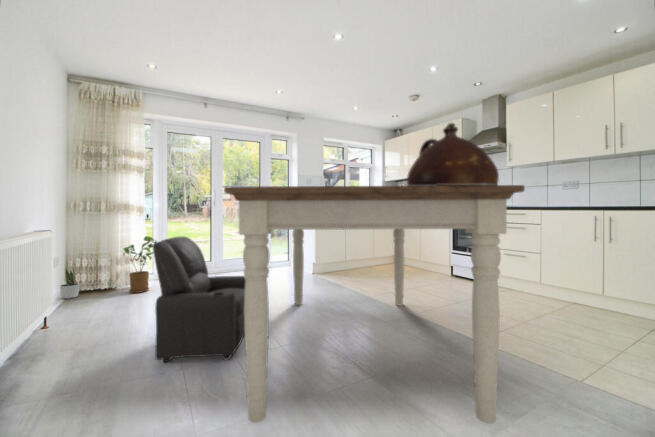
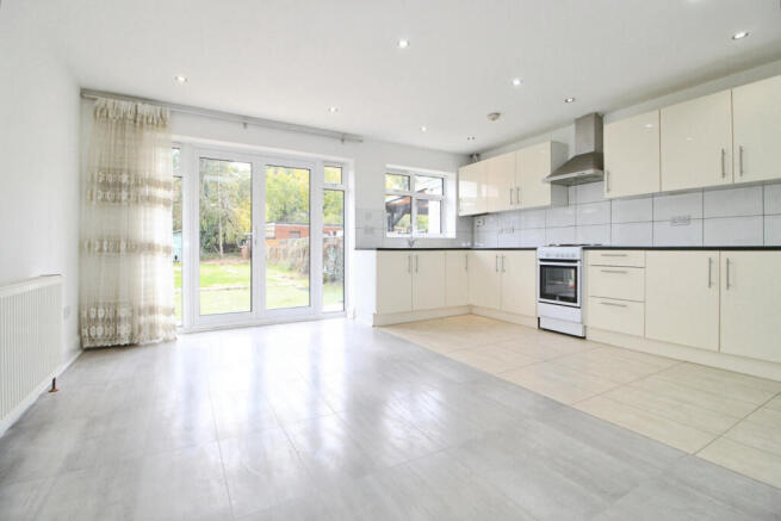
- dining table [223,184,526,425]
- house plant [122,235,158,294]
- potted plant [59,265,81,300]
- chair [152,235,246,363]
- ceramic jug [406,122,500,186]
